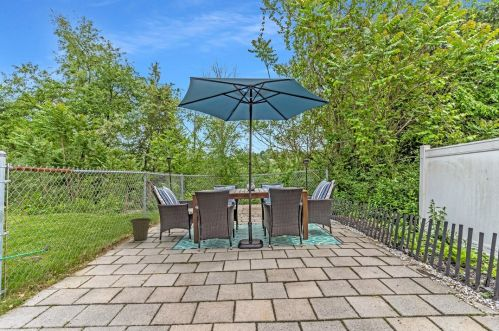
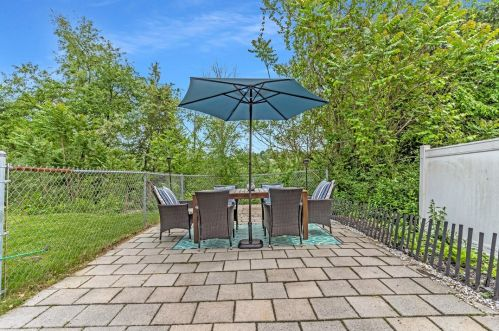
- basket [129,217,153,242]
